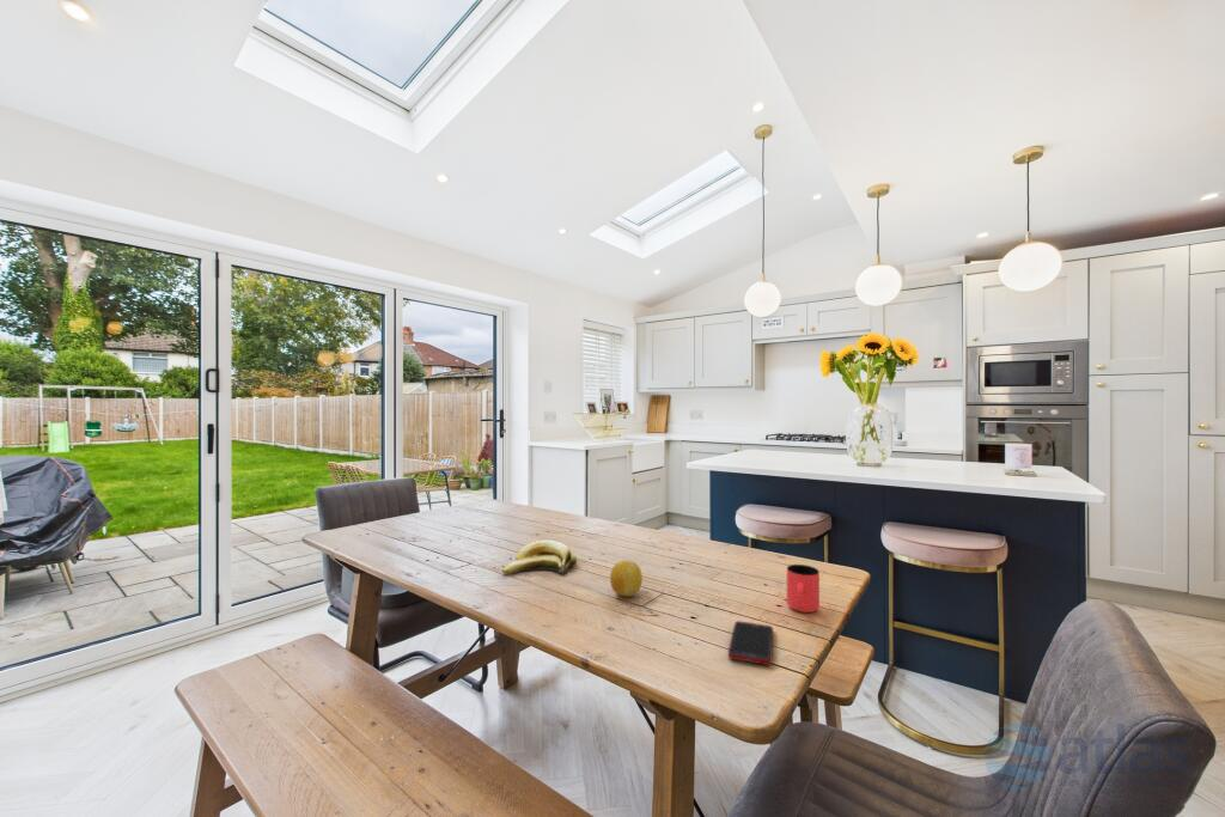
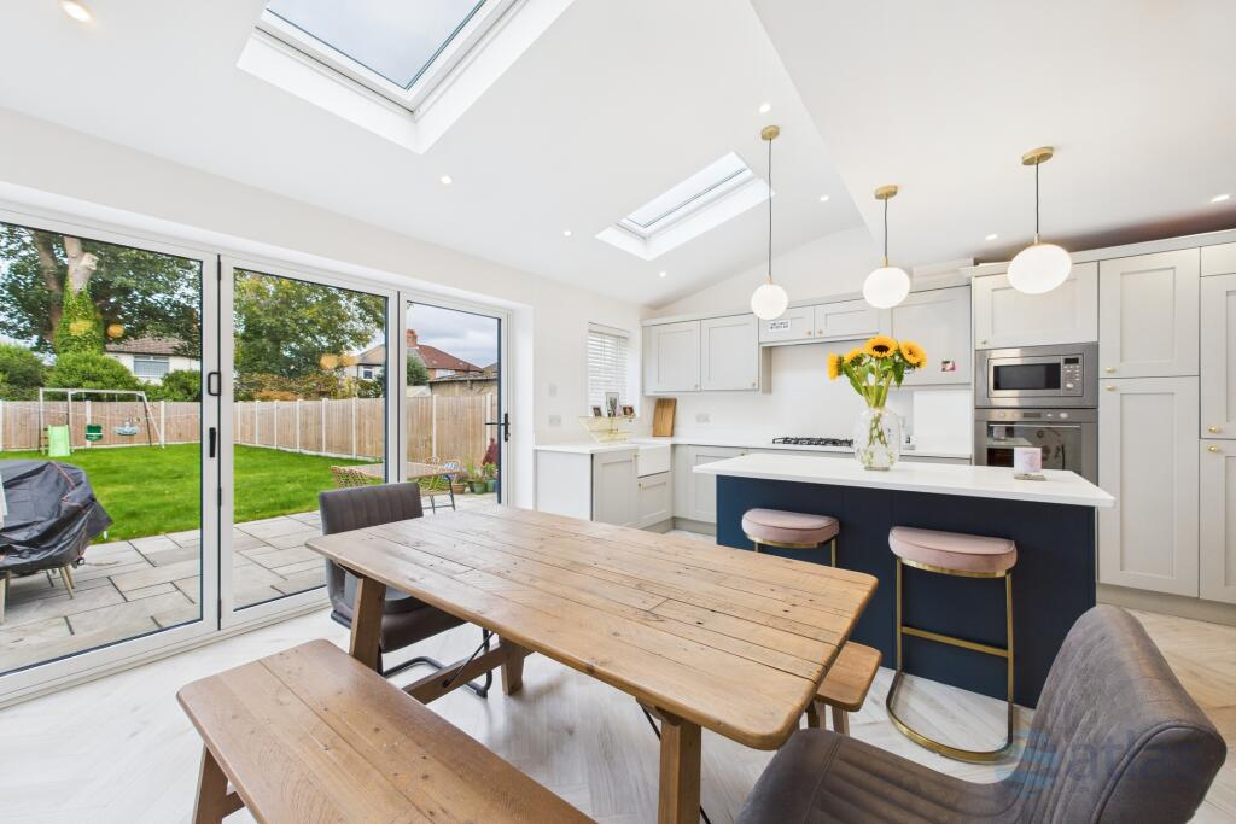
- fruit [609,560,644,597]
- cup [786,563,821,614]
- cell phone [727,620,774,666]
- banana [501,539,578,575]
